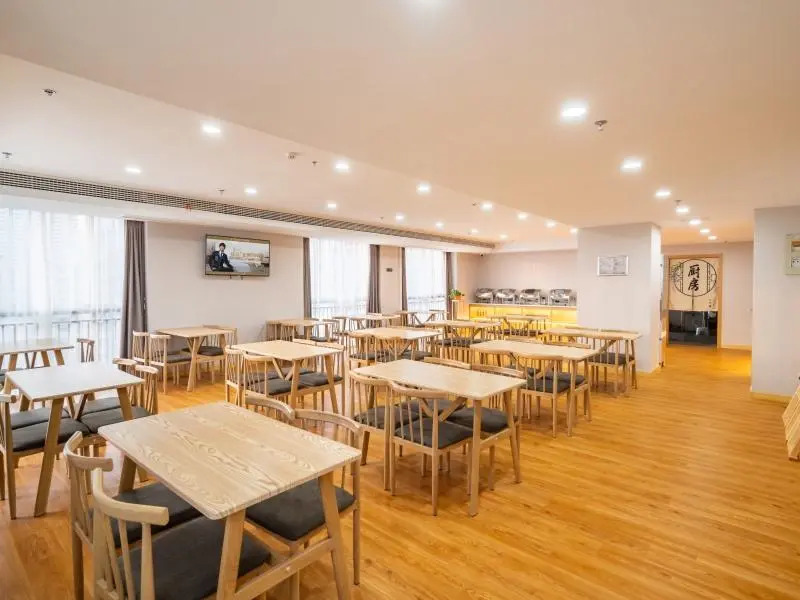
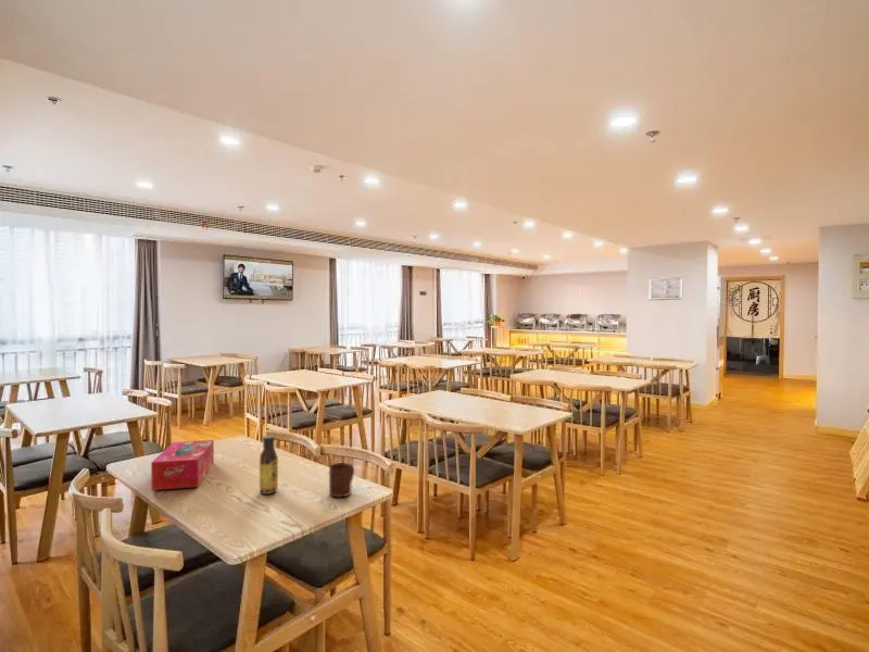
+ cup [328,462,355,498]
+ sauce bottle [259,435,279,496]
+ tissue box [150,439,215,491]
